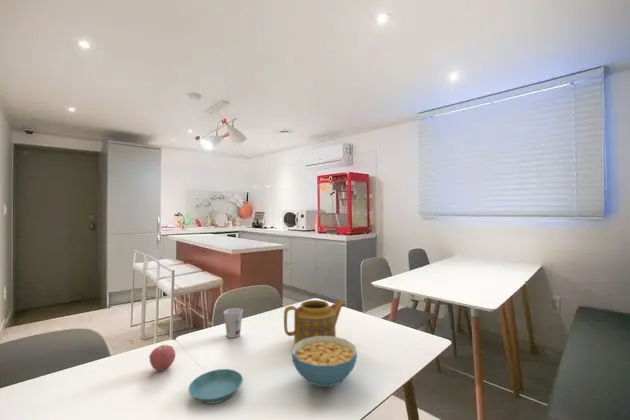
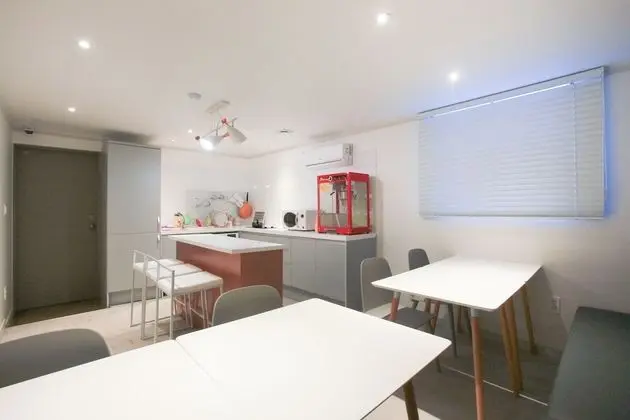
- cup [222,307,244,339]
- apple [149,343,176,372]
- cereal bowl [291,336,358,388]
- saucer [188,368,244,404]
- teapot [283,299,347,345]
